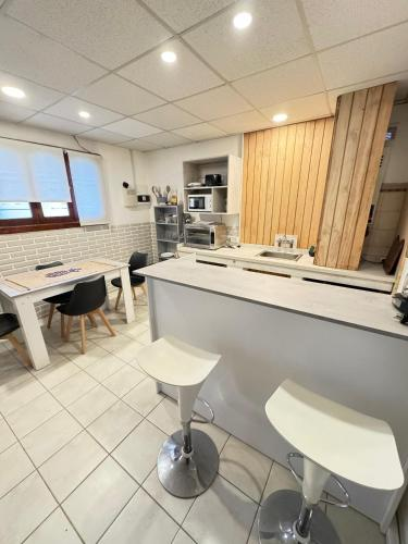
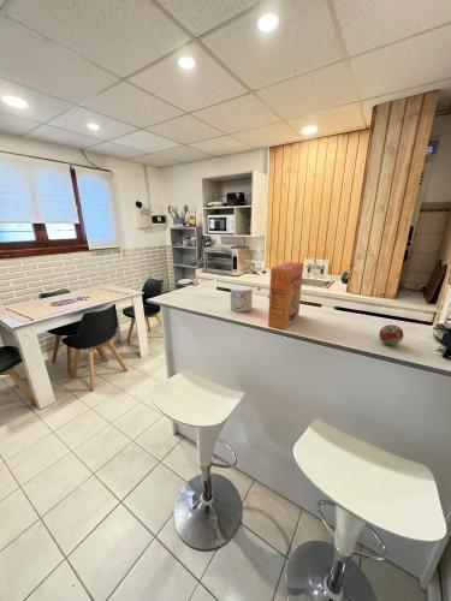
+ mug [230,285,254,313]
+ fruit [378,323,404,346]
+ cereal box [267,261,304,331]
